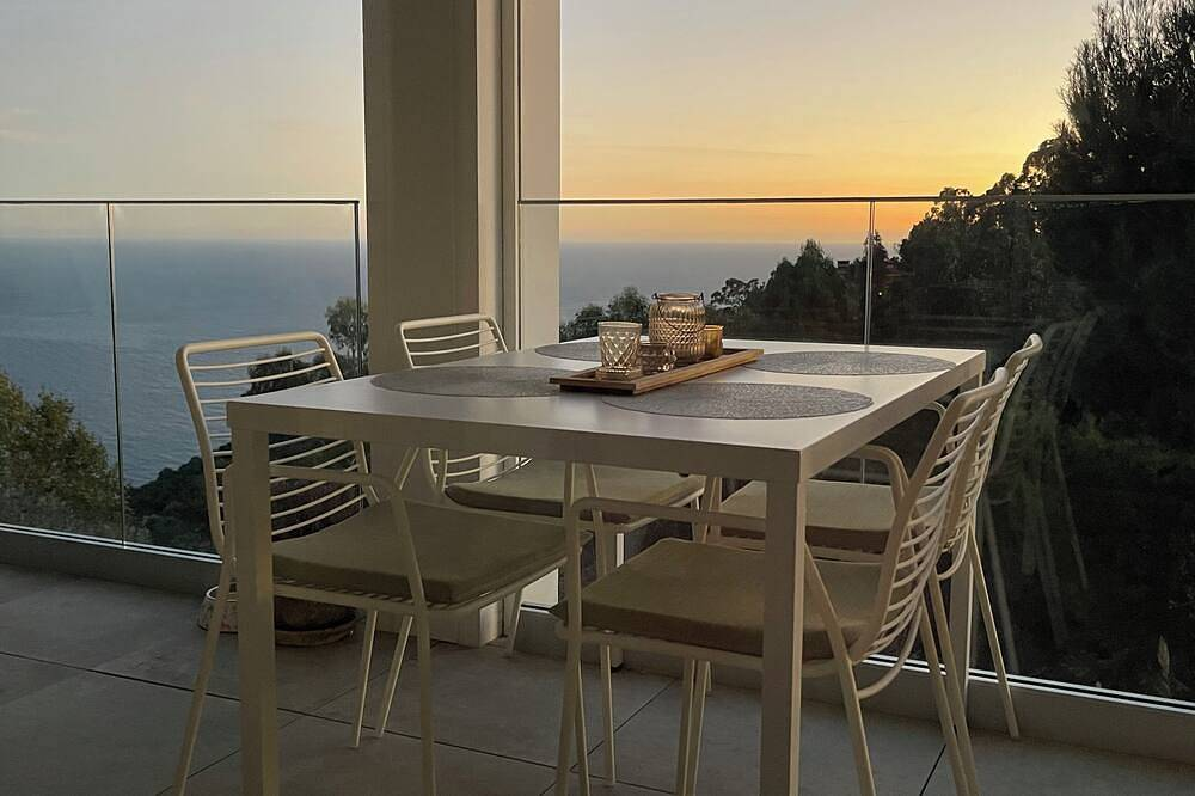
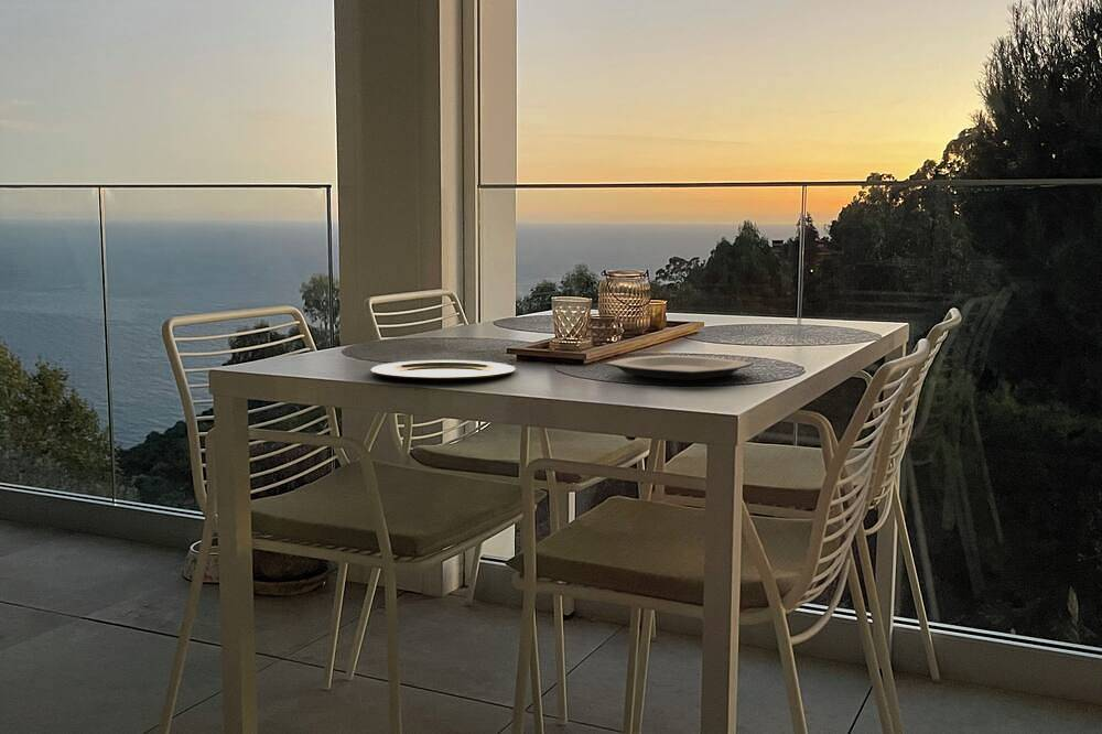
+ plate [370,359,517,380]
+ plate [605,354,754,381]
